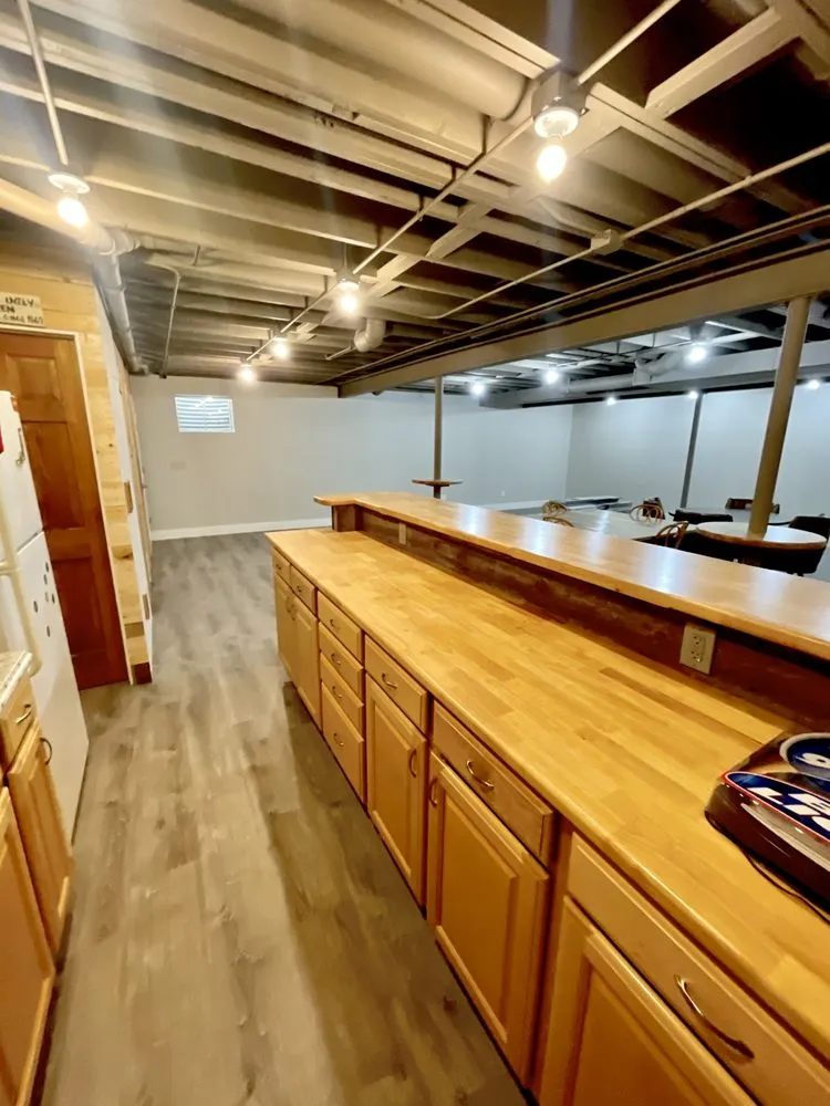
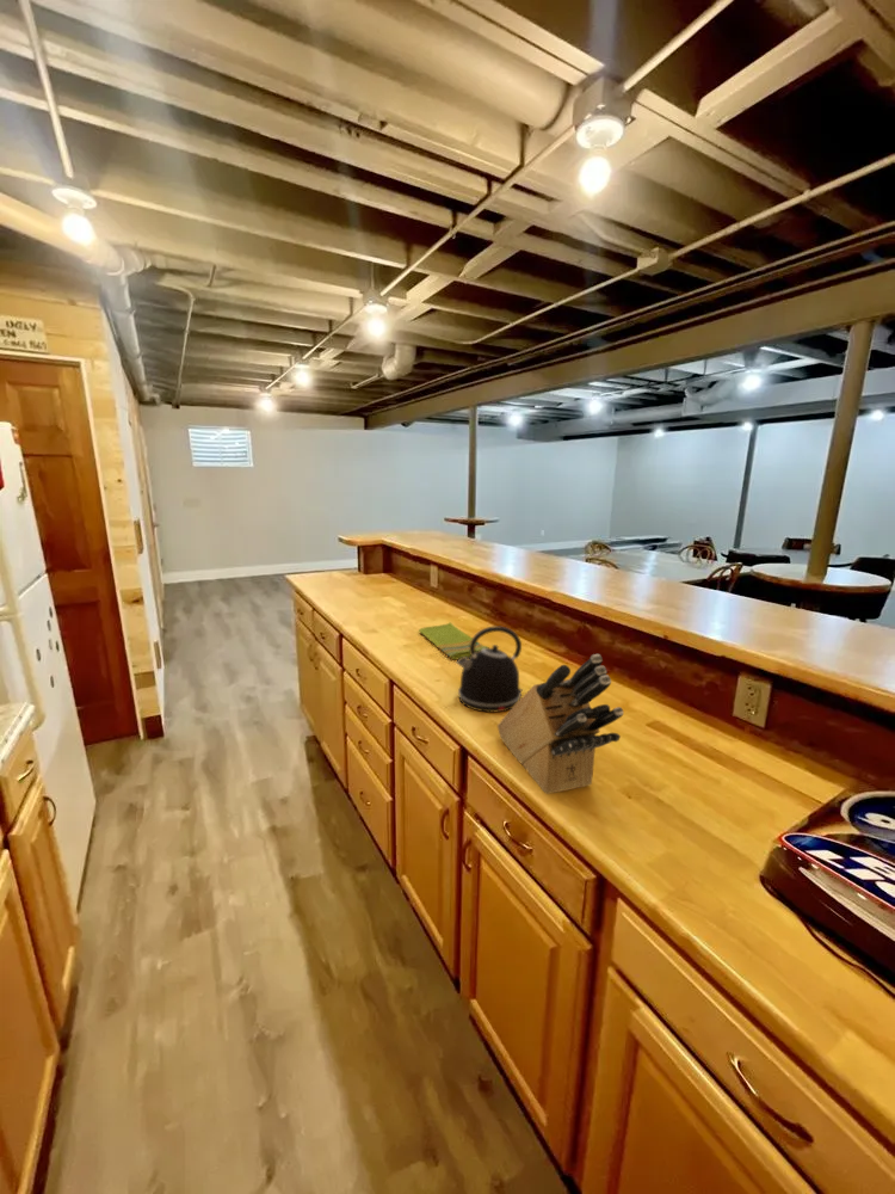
+ kettle [456,624,524,713]
+ dish towel [418,621,489,660]
+ knife block [496,653,625,795]
